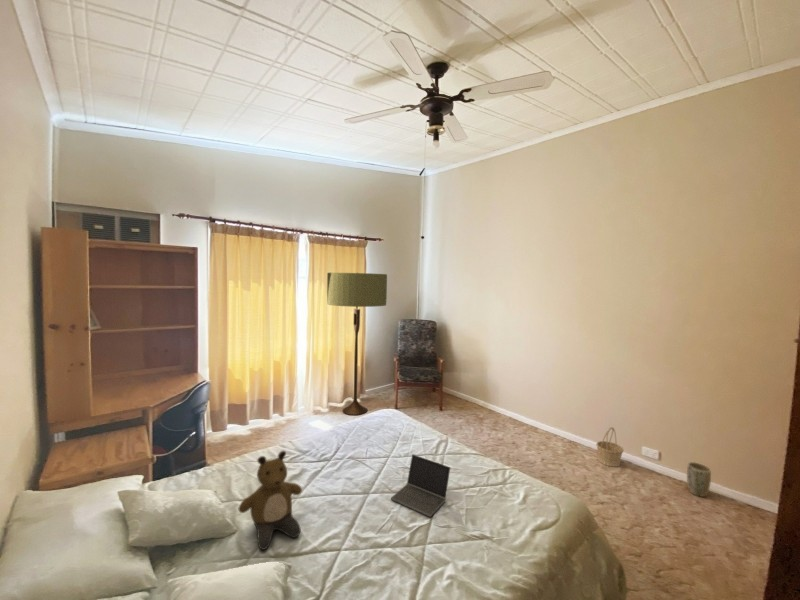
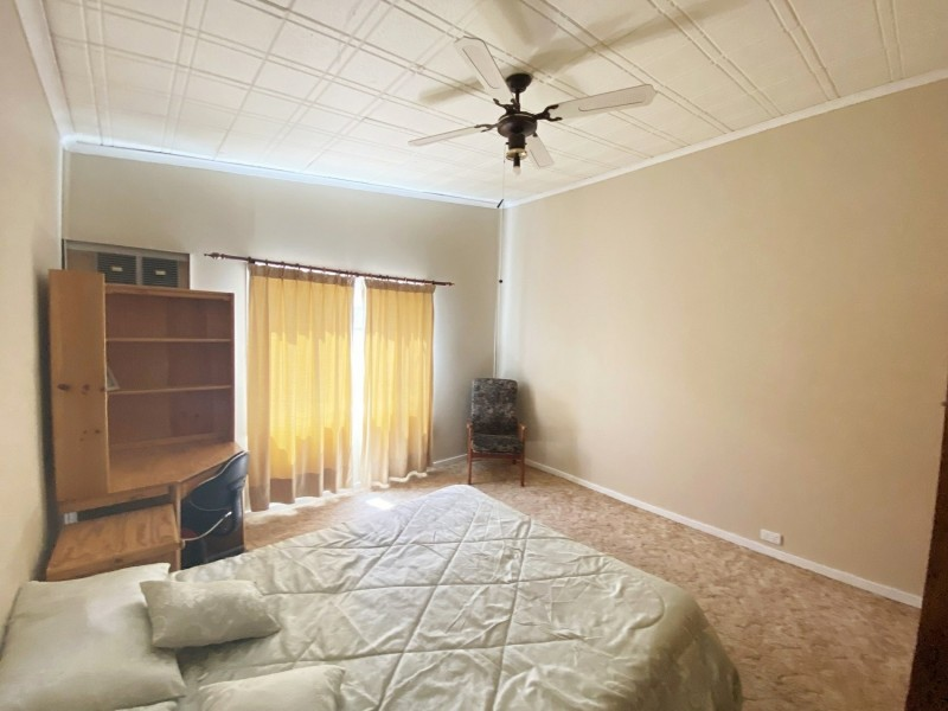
- laptop computer [390,453,451,518]
- floor lamp [326,272,388,416]
- plant pot [686,461,712,498]
- bear [238,450,303,551]
- basket [595,426,625,468]
